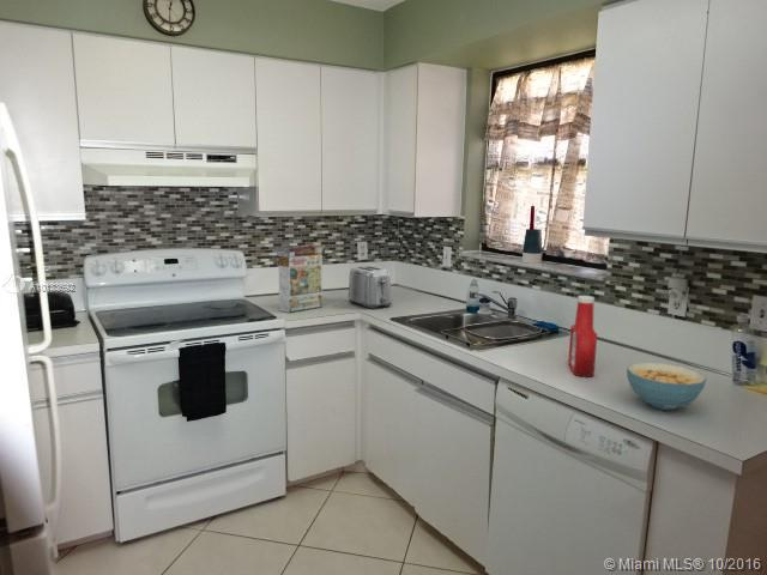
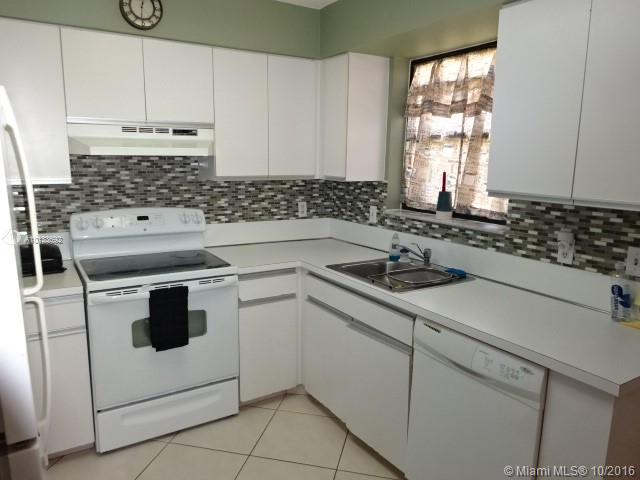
- cereal bowl [626,362,707,411]
- soap bottle [567,295,598,377]
- toaster [348,265,393,310]
- cereal box [276,244,325,314]
